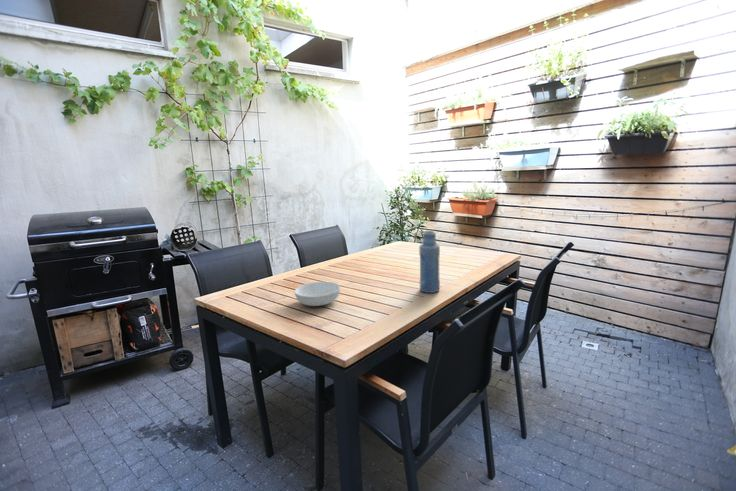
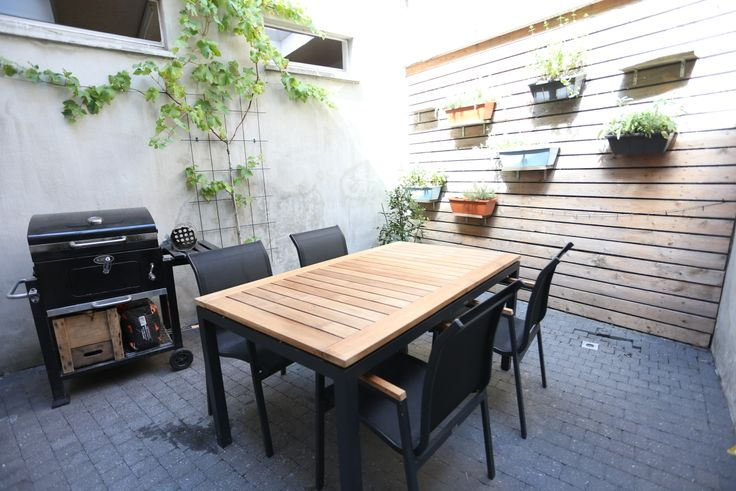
- serving bowl [294,281,341,307]
- bottle [418,229,441,294]
